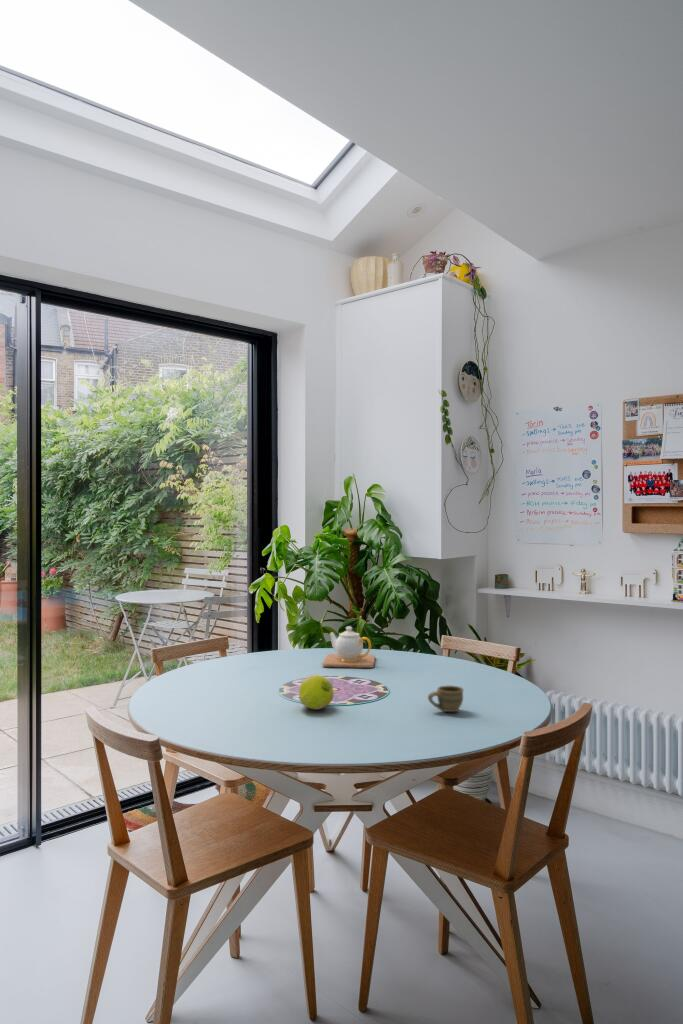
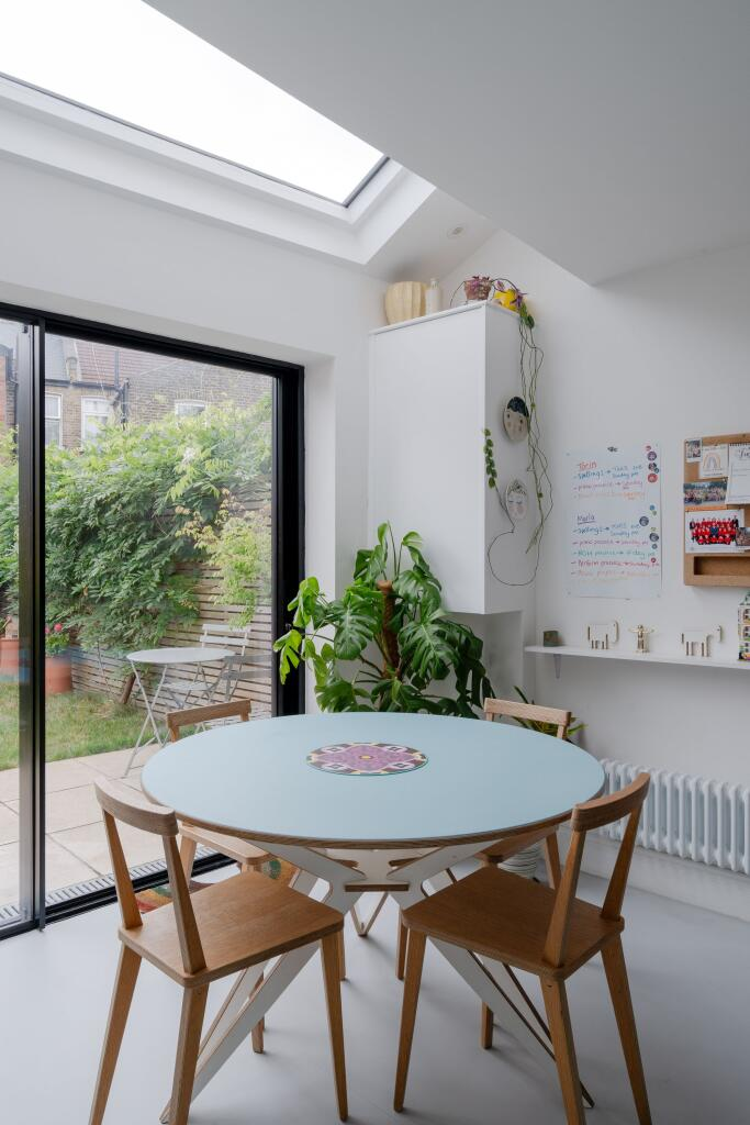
- teapot [321,625,376,669]
- cup [427,685,465,713]
- fruit [298,674,335,711]
